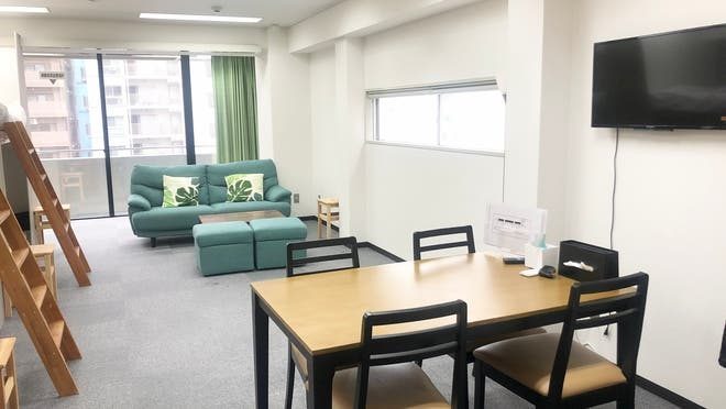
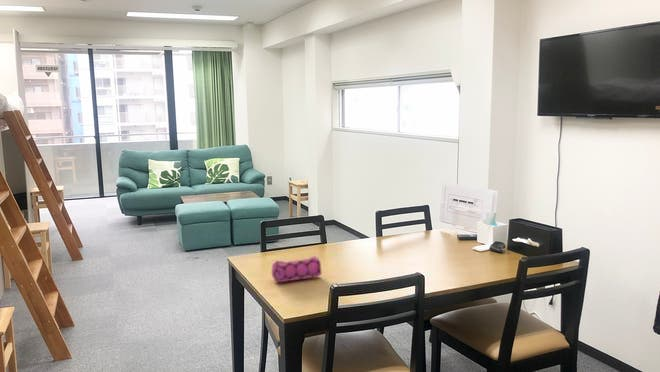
+ pencil case [271,255,322,283]
